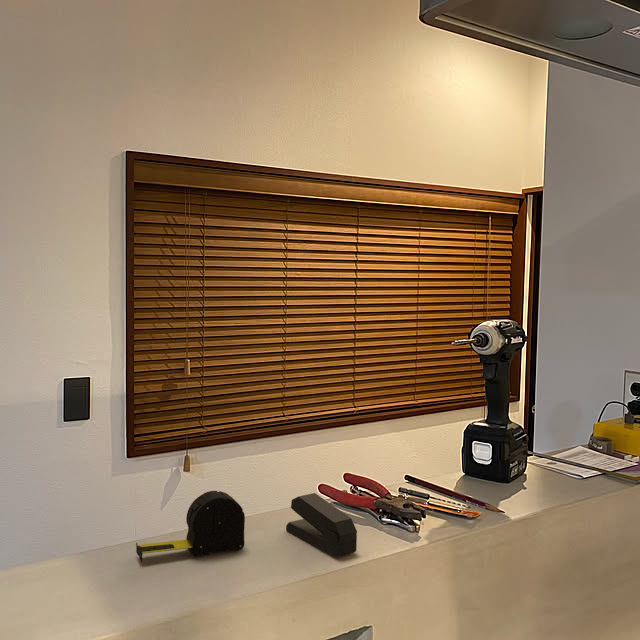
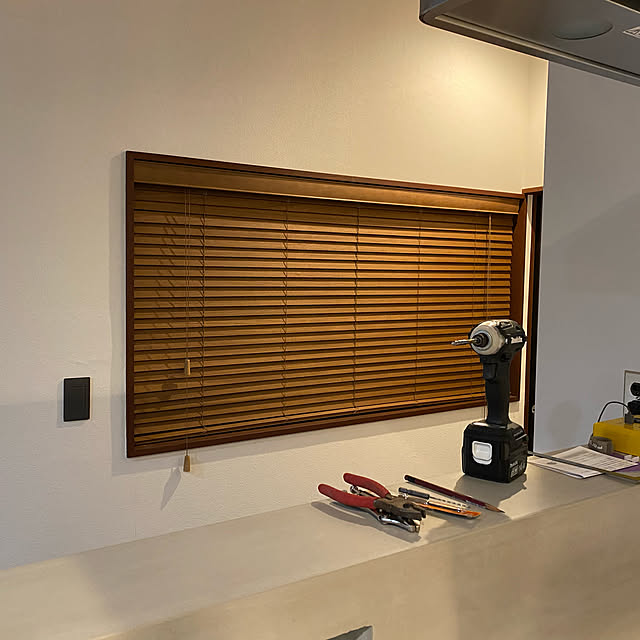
- stapler [285,492,358,558]
- tape measure [135,490,246,563]
